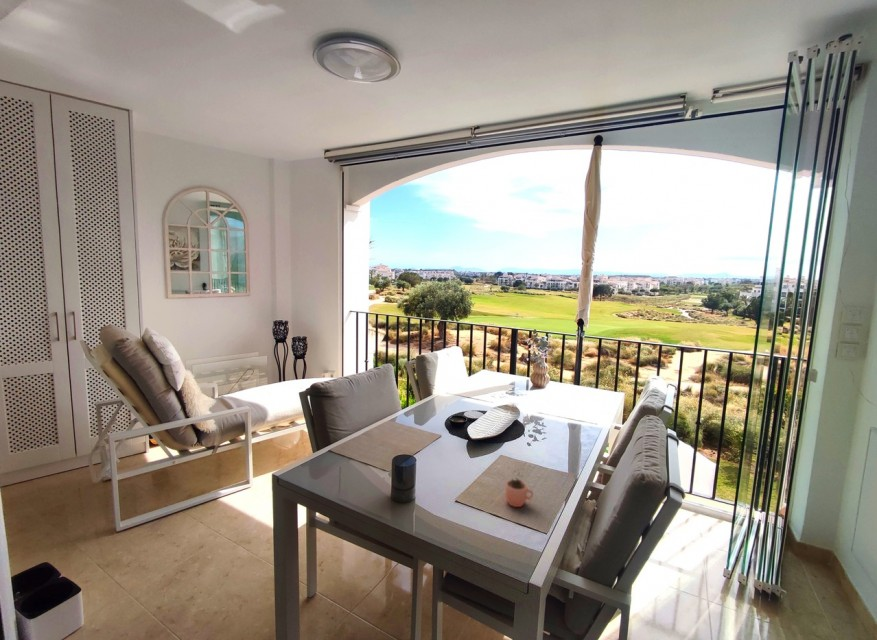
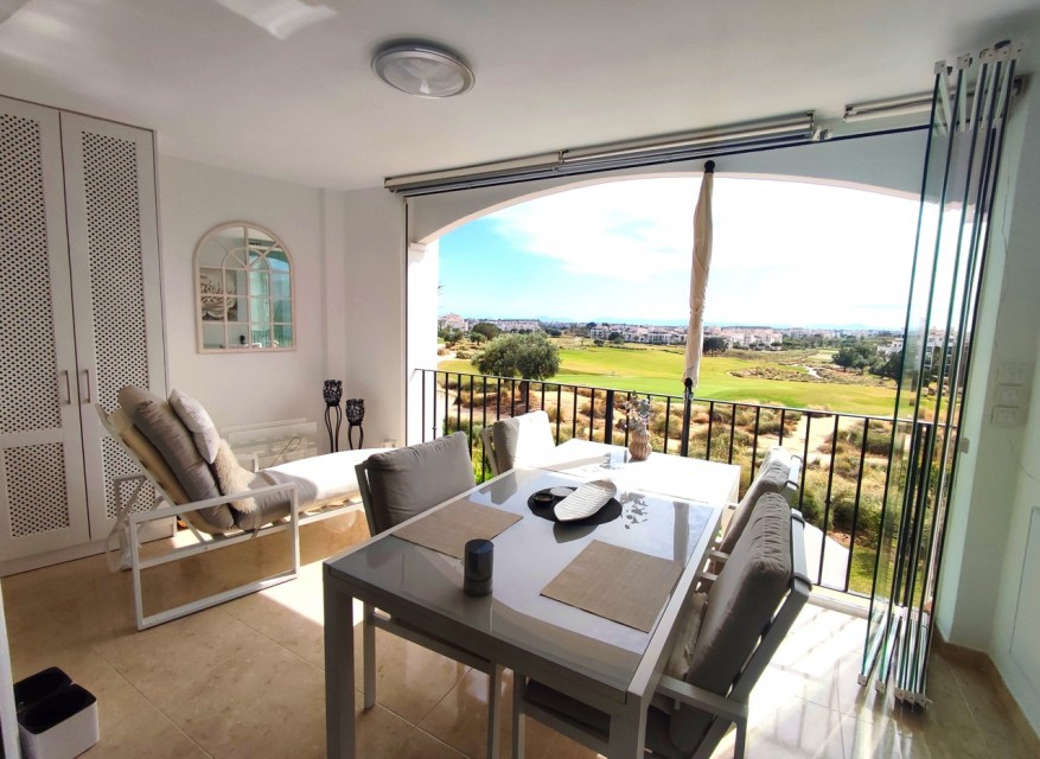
- cocoa [504,466,534,508]
